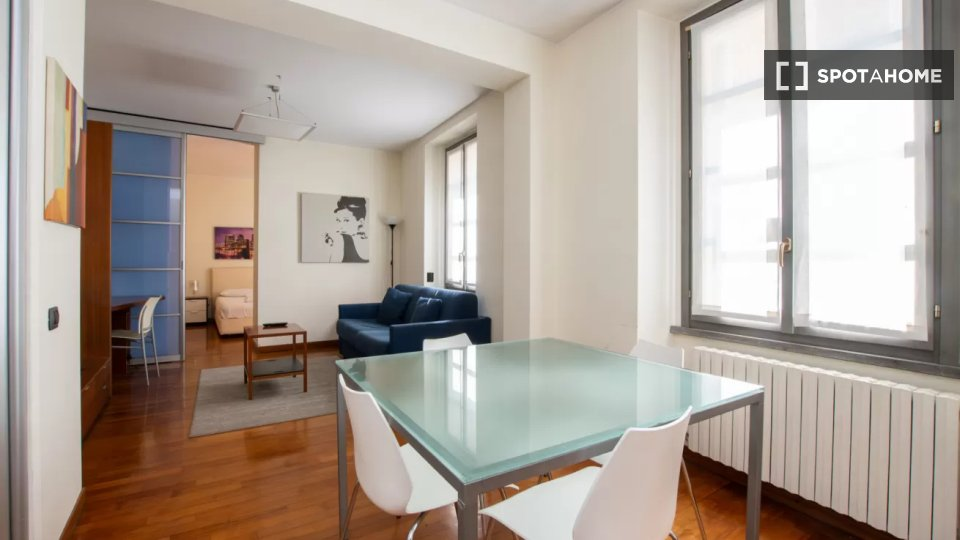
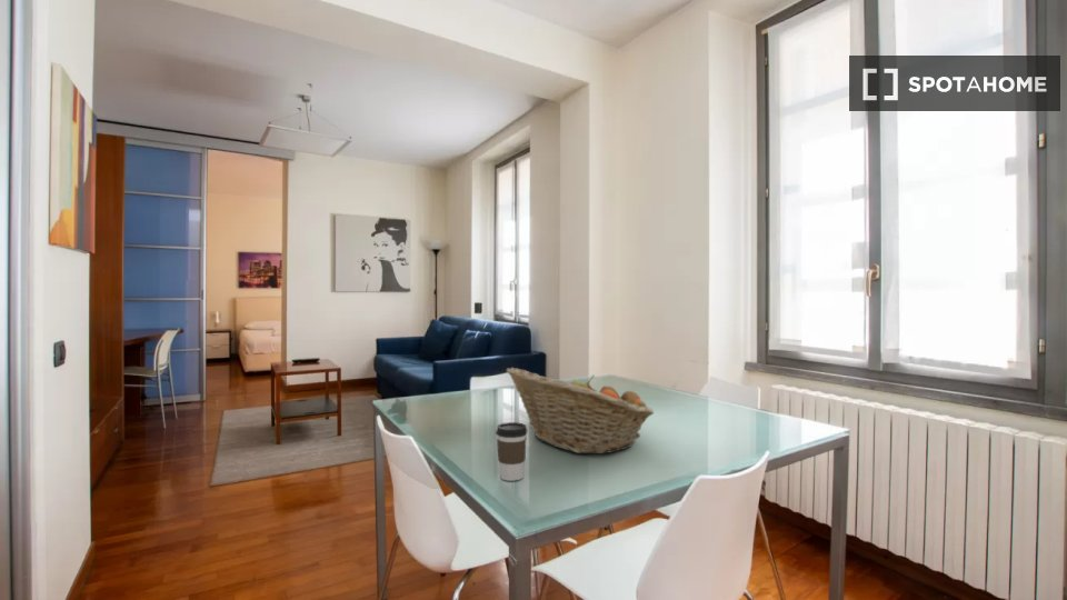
+ fruit basket [506,367,655,454]
+ coffee cup [495,421,528,482]
